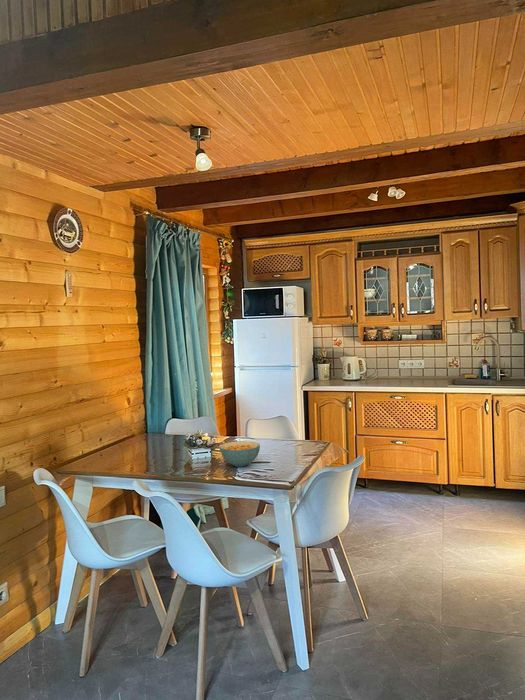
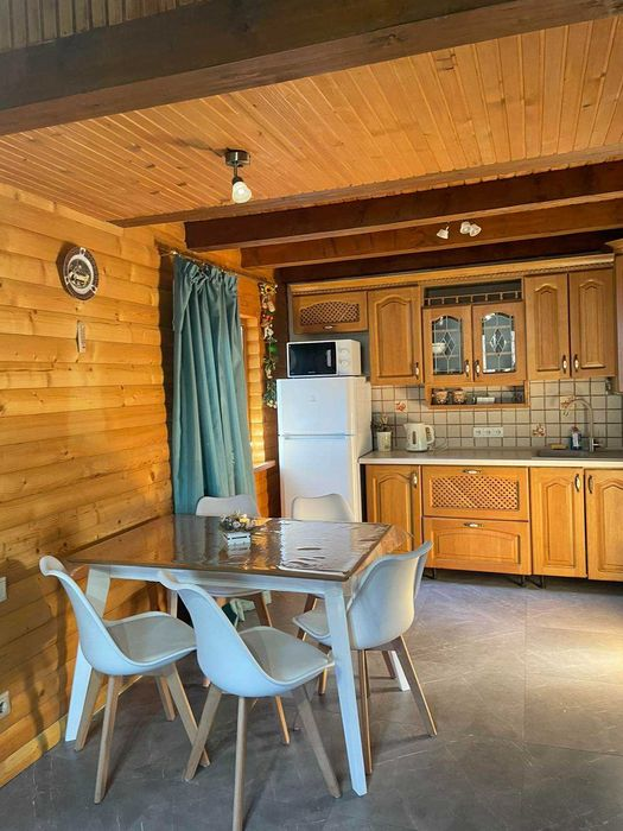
- cereal bowl [219,440,261,468]
